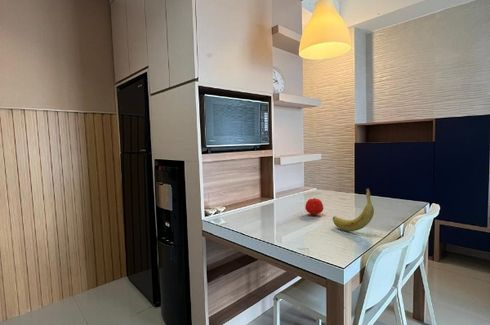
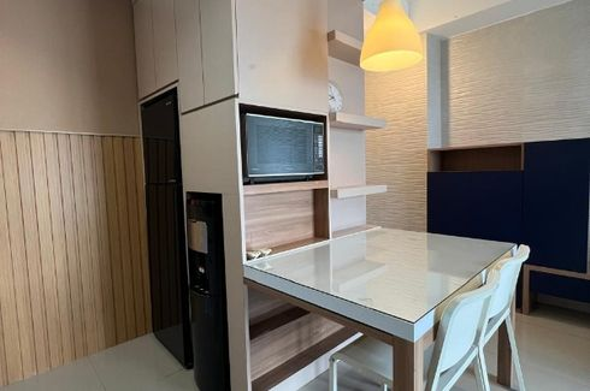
- apple [304,197,324,216]
- banana [332,187,375,232]
